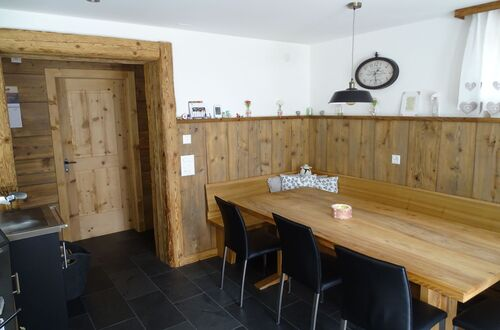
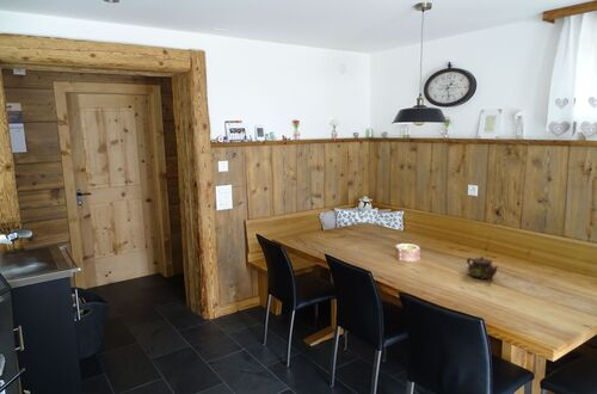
+ teapot [466,256,499,281]
